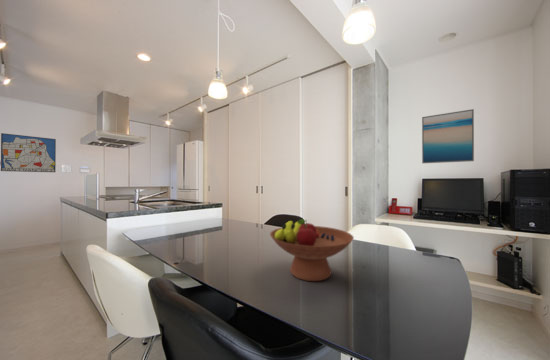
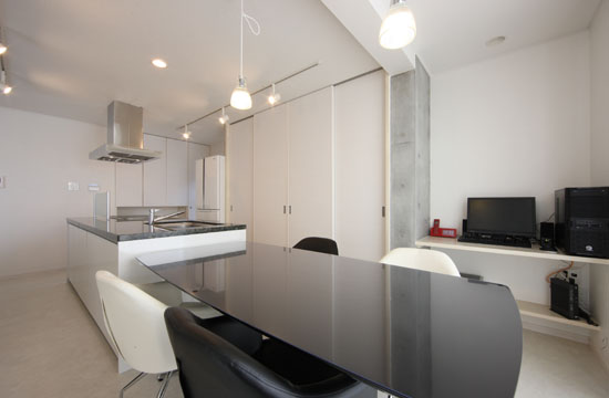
- fruit bowl [269,218,355,282]
- wall art [0,132,57,173]
- wall art [421,108,475,164]
